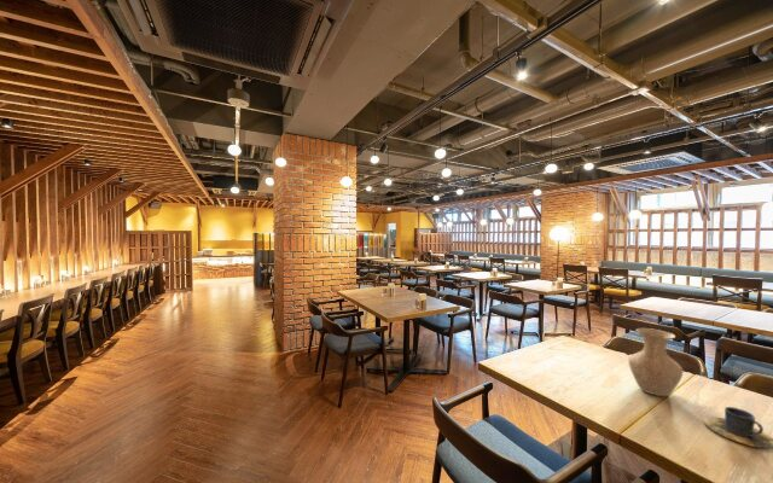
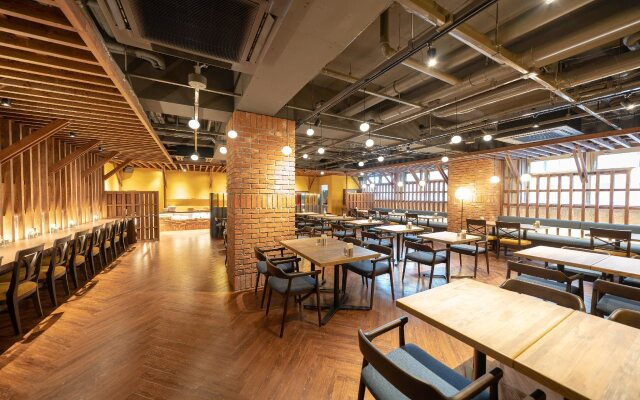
- cup [703,406,773,450]
- vase [627,327,684,397]
